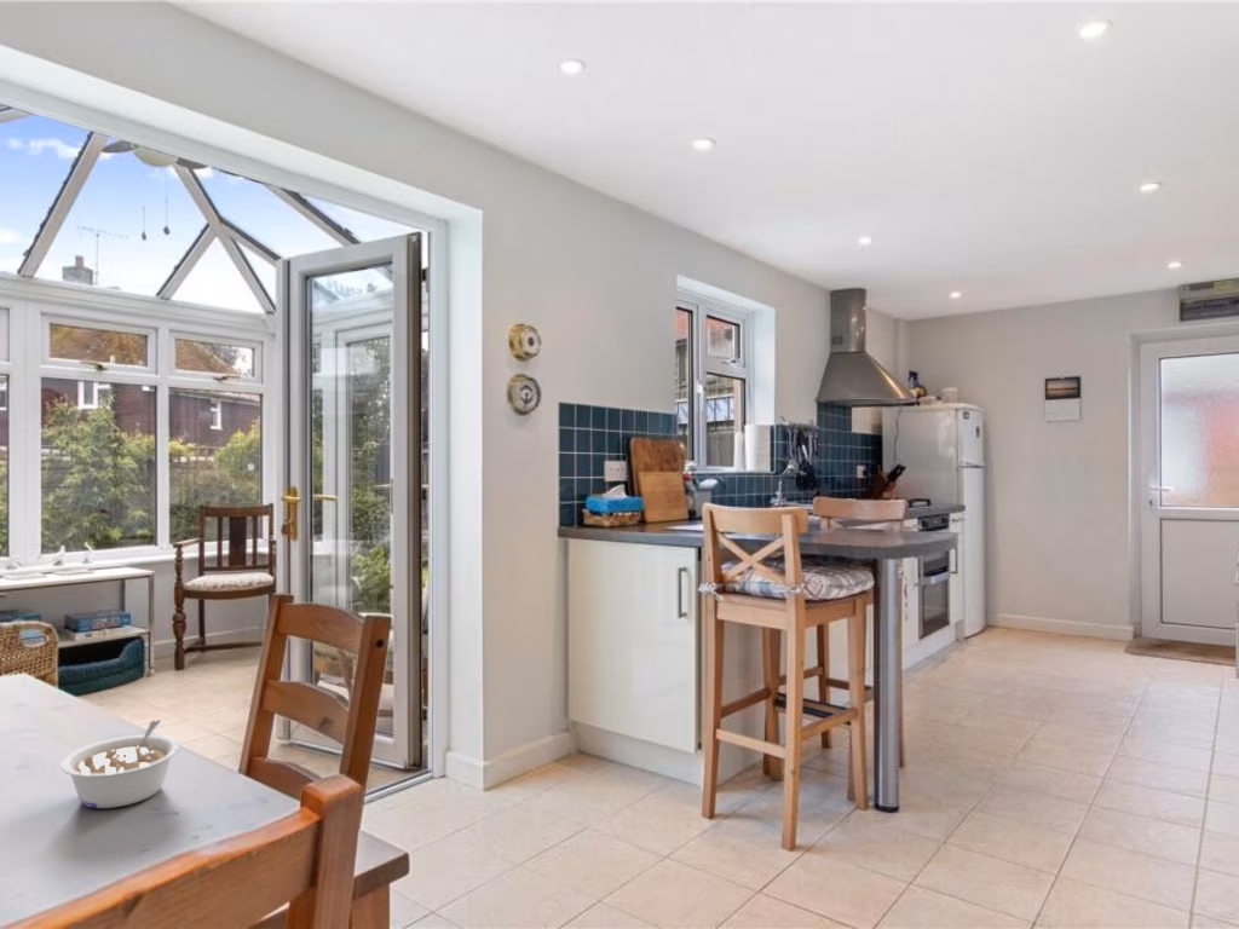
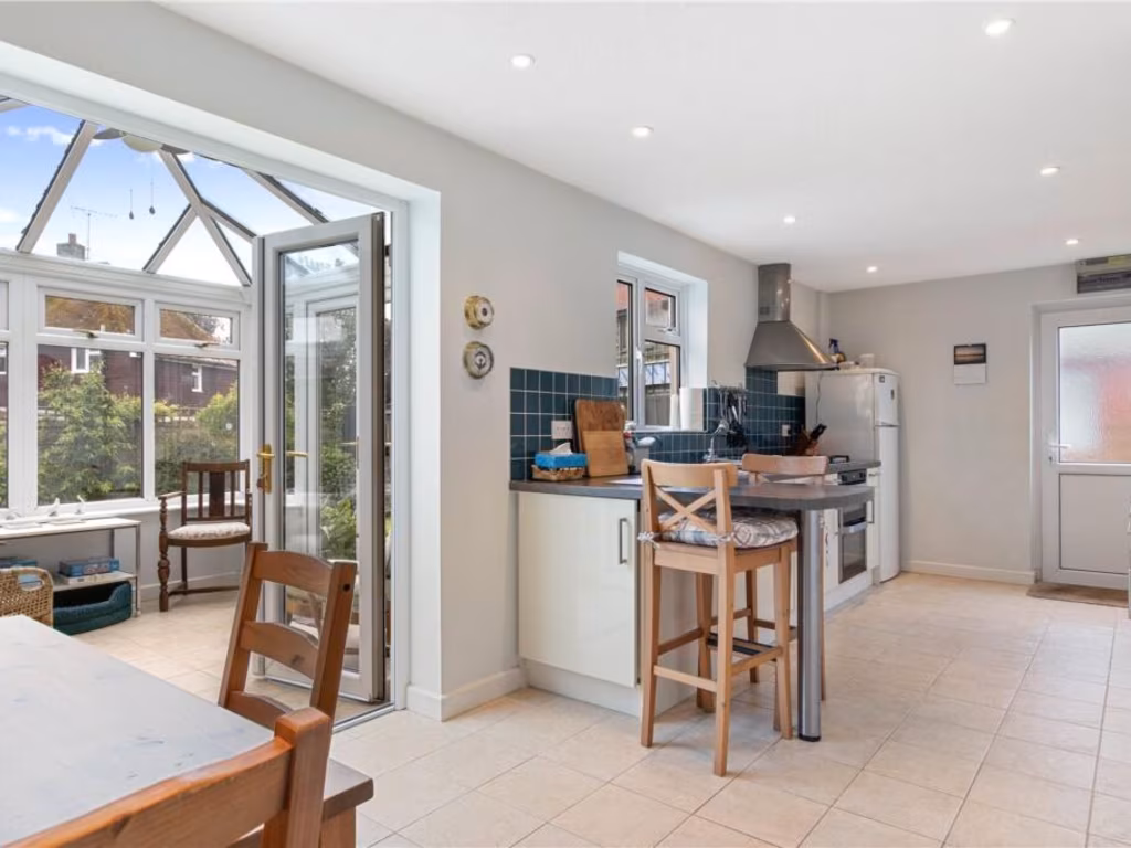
- legume [59,719,181,809]
